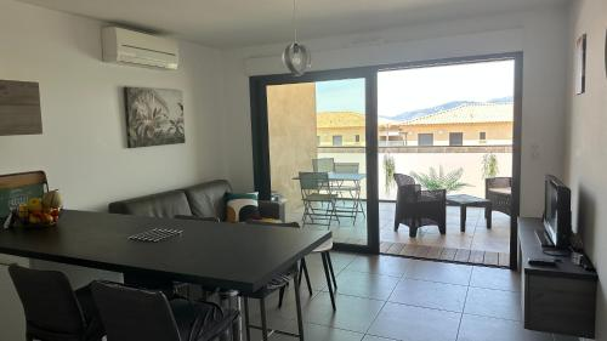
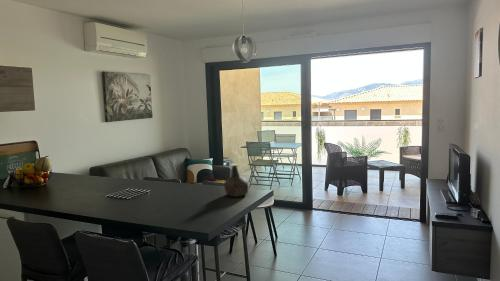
+ bottle [223,164,250,198]
